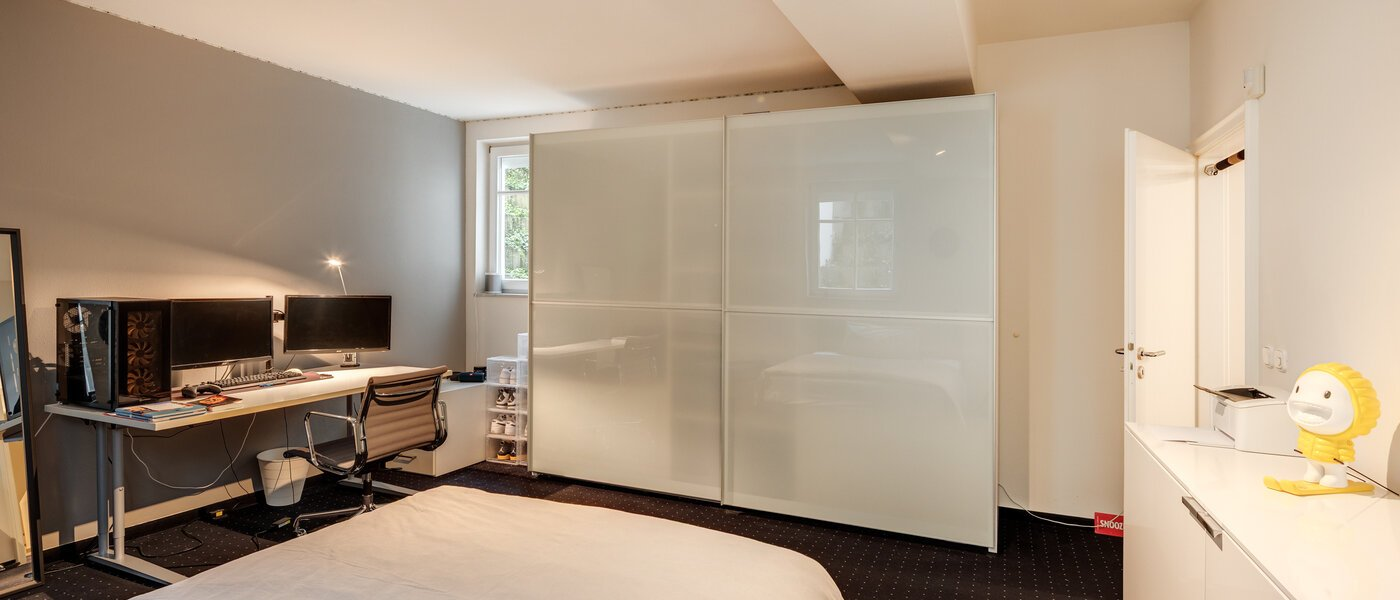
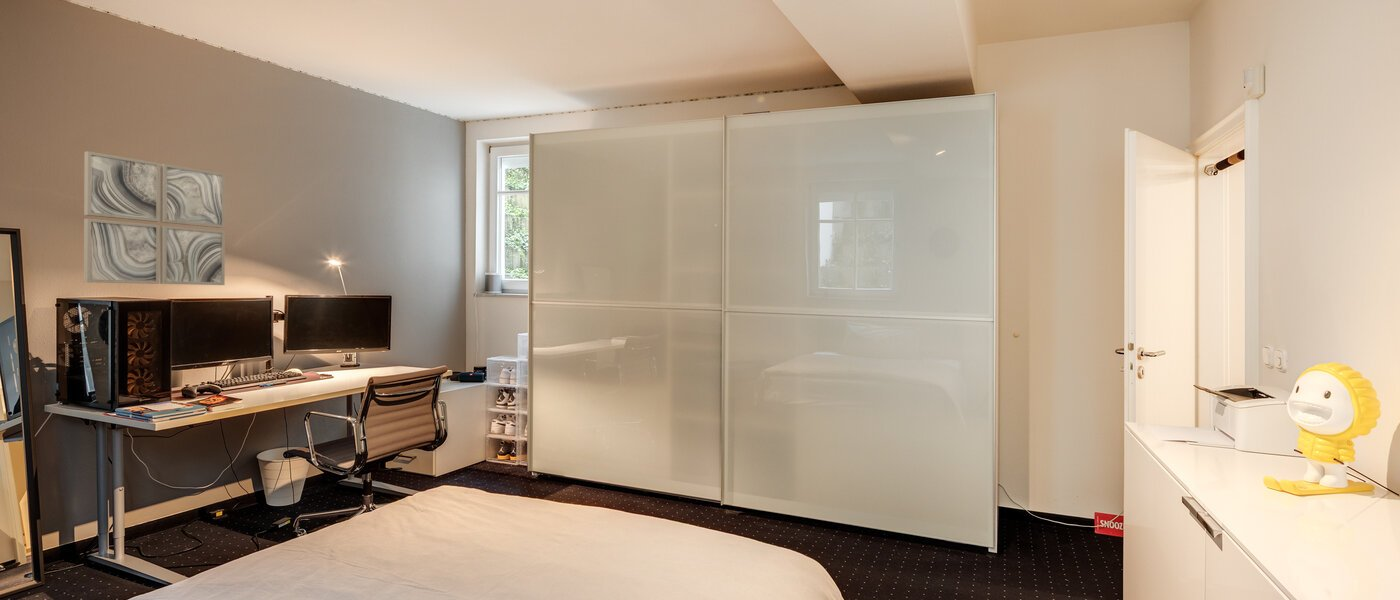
+ wall art [83,150,226,286]
